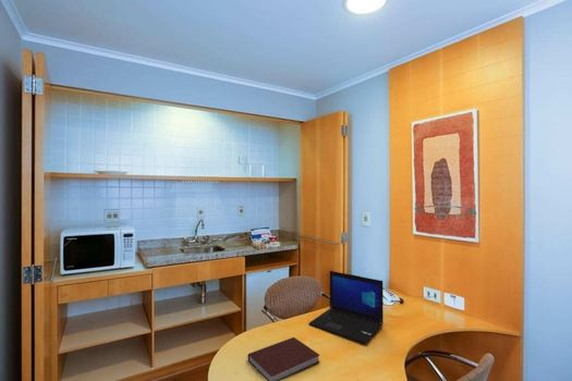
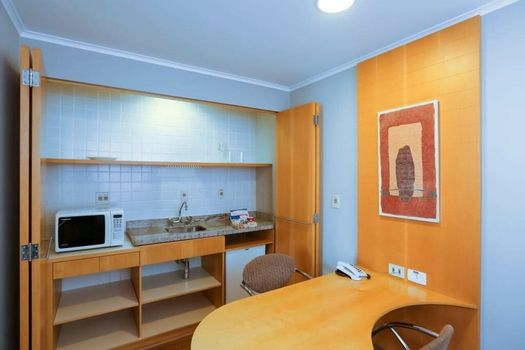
- laptop [307,270,385,345]
- notebook [247,336,321,381]
